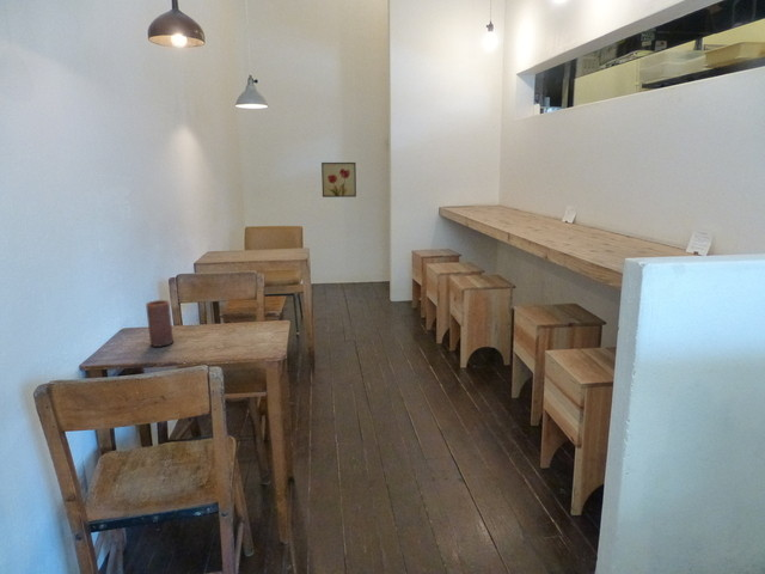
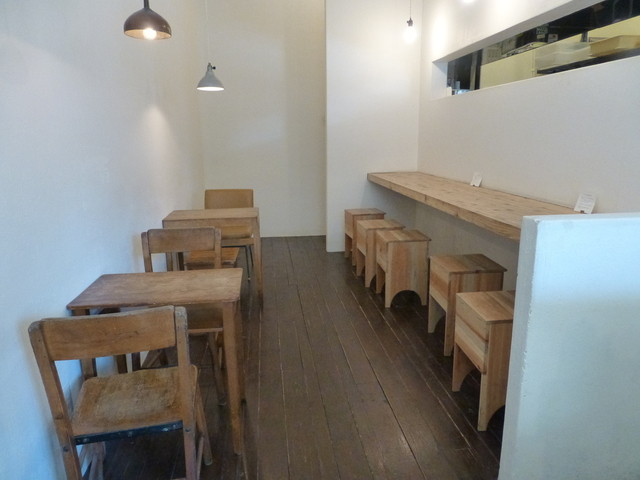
- candle [145,299,175,348]
- wall art [320,161,357,199]
